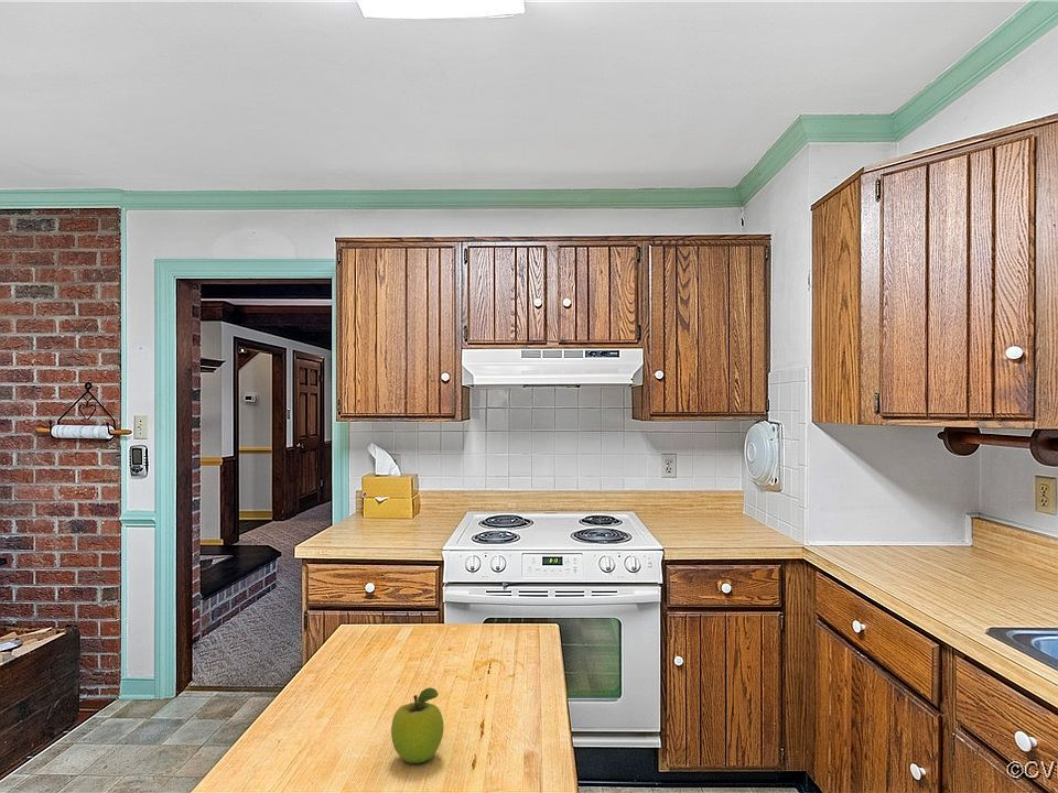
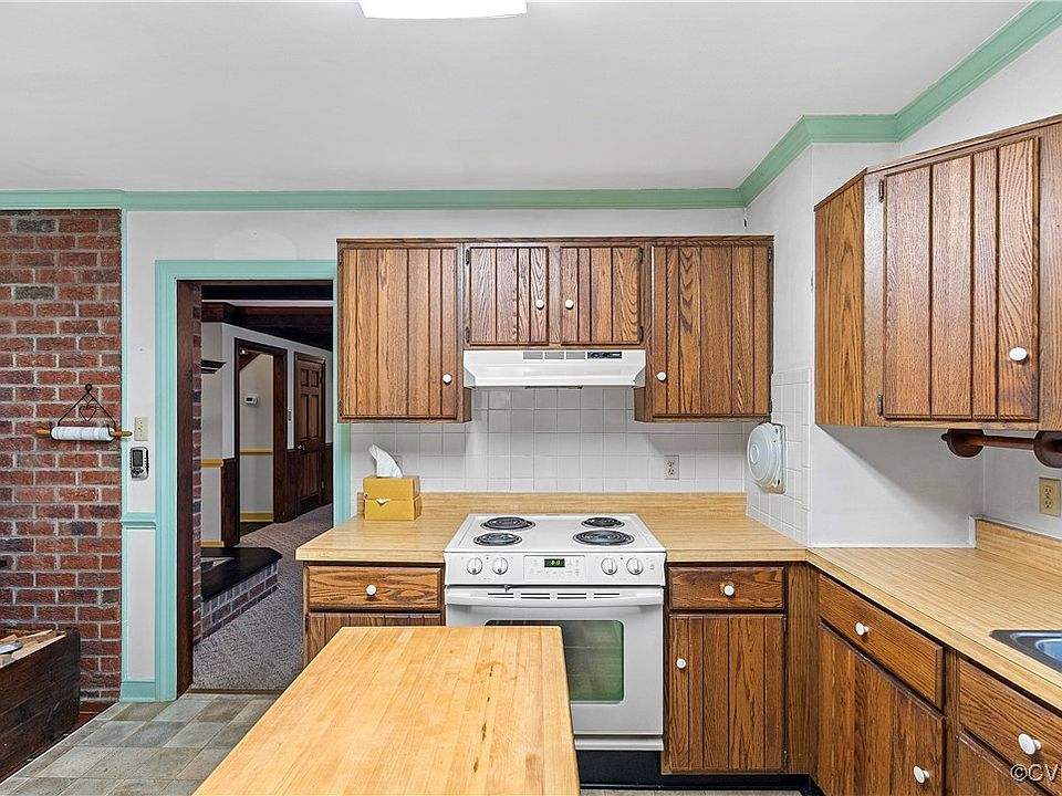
- fruit [390,686,445,764]
